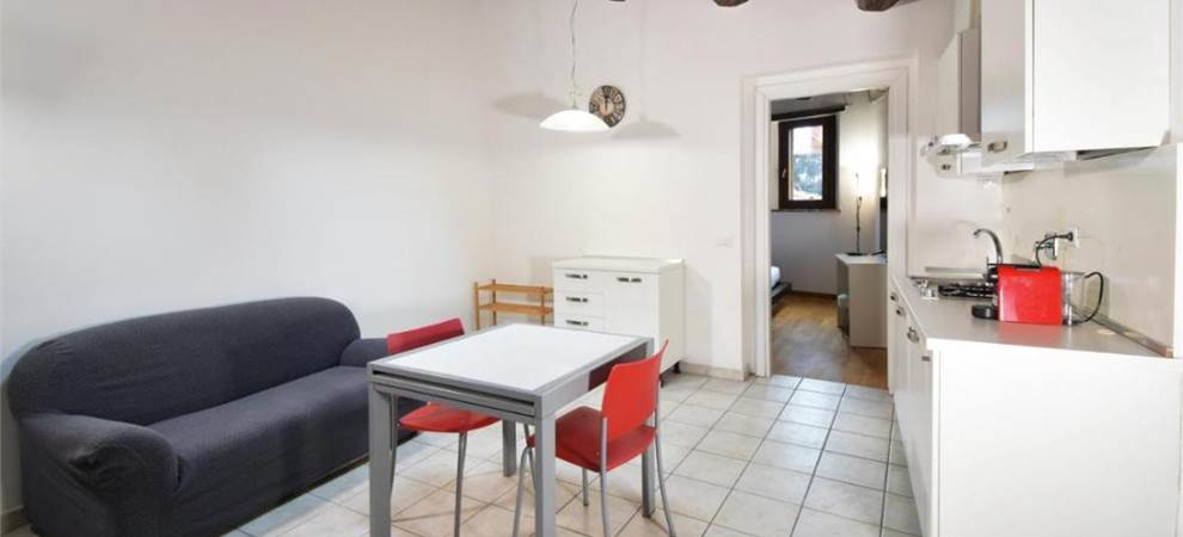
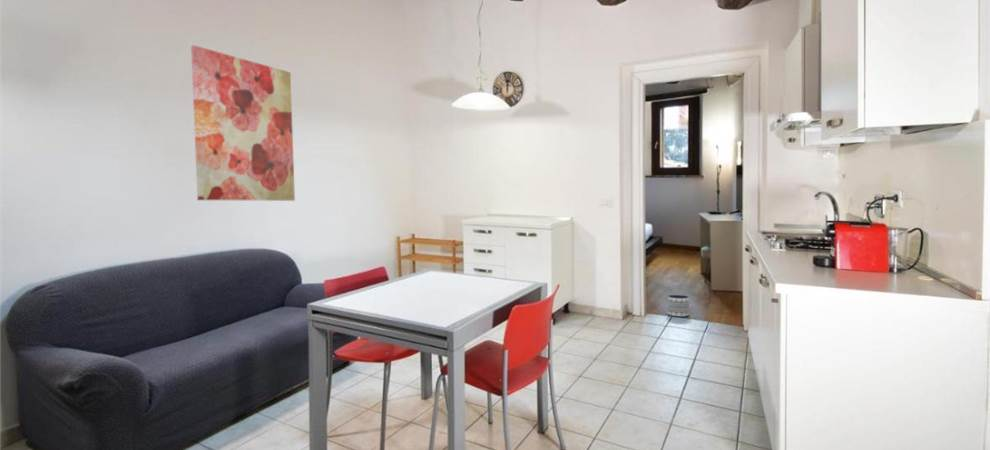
+ wall art [190,44,296,202]
+ planter [667,294,690,317]
